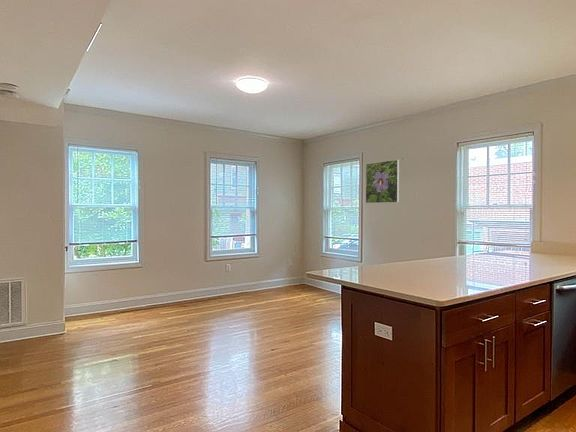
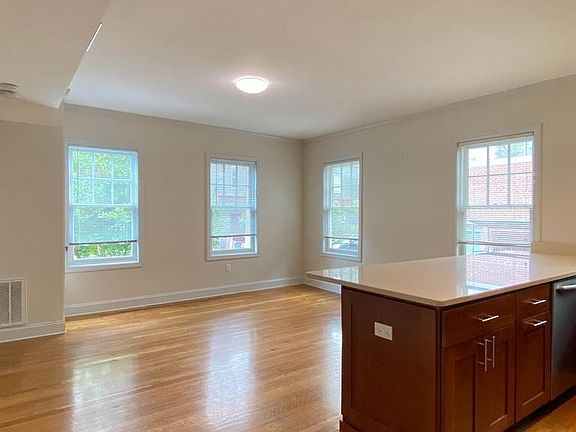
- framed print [365,159,400,204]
